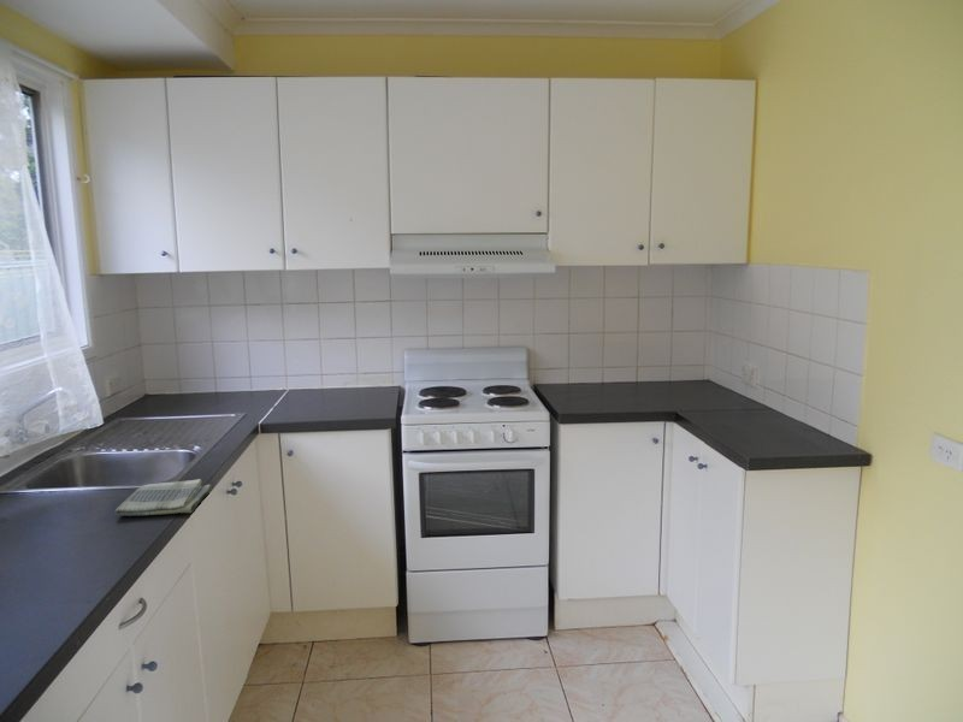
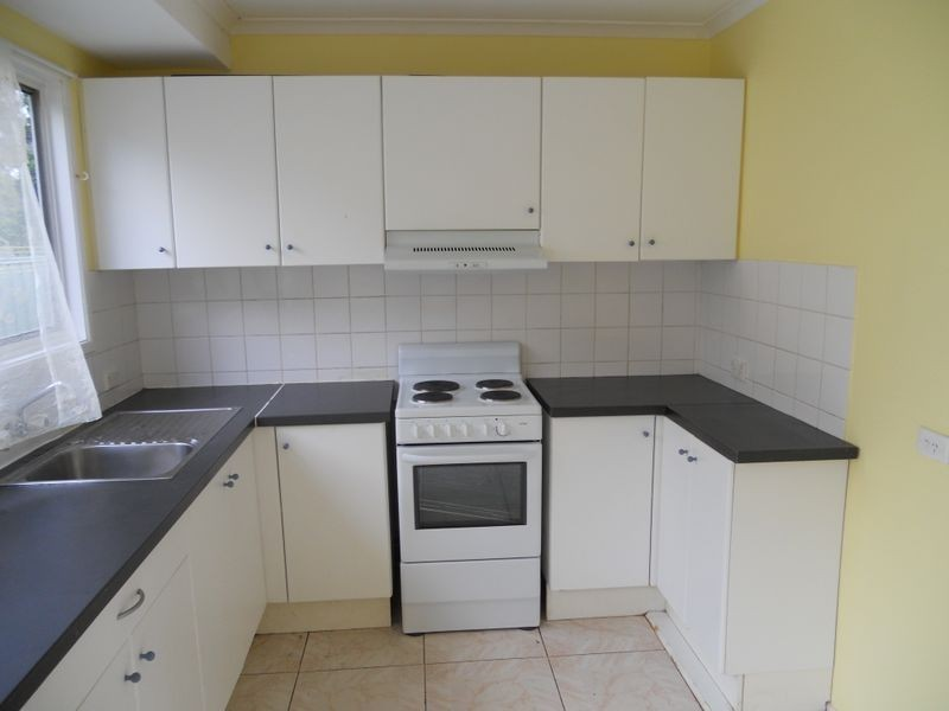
- dish towel [113,478,213,517]
